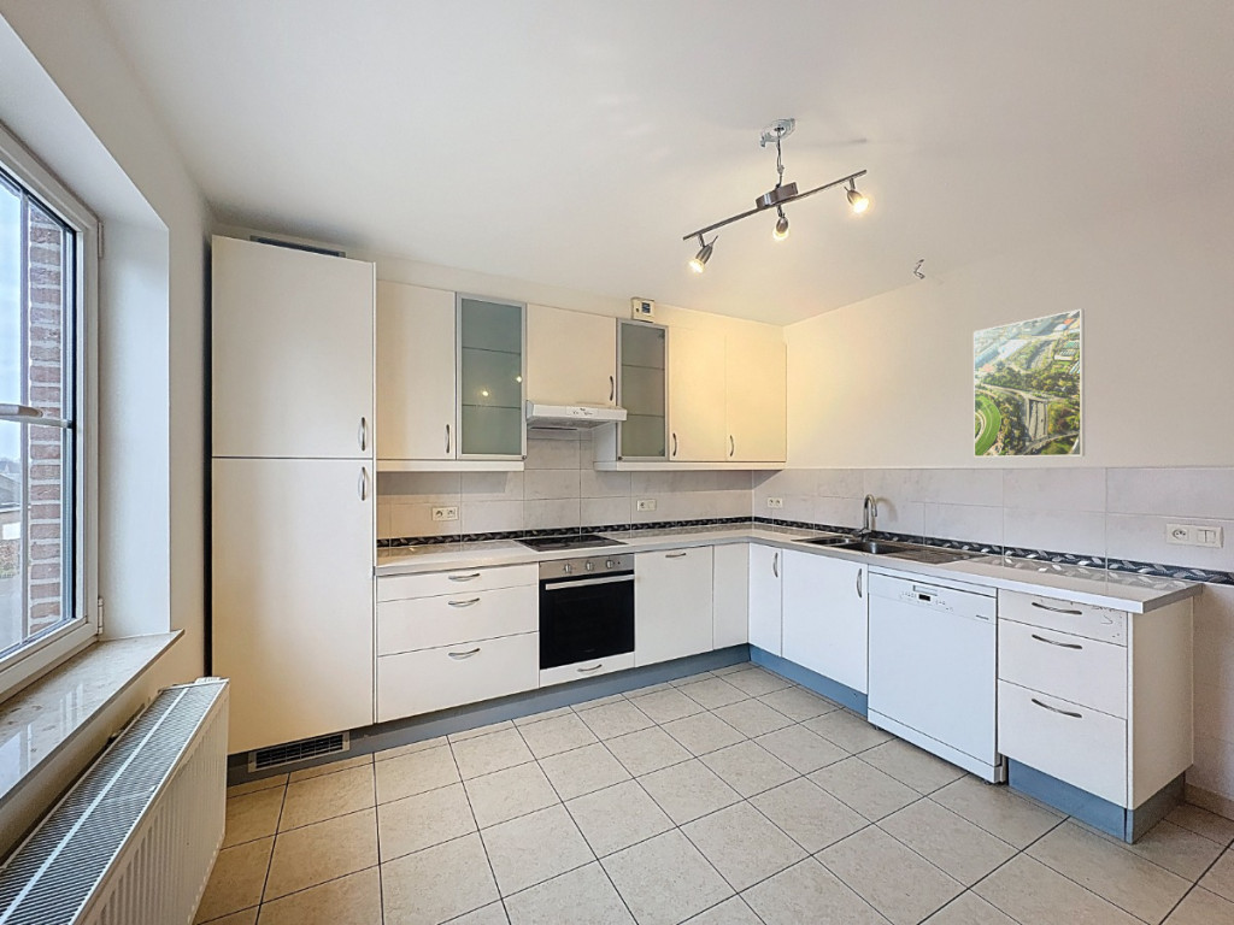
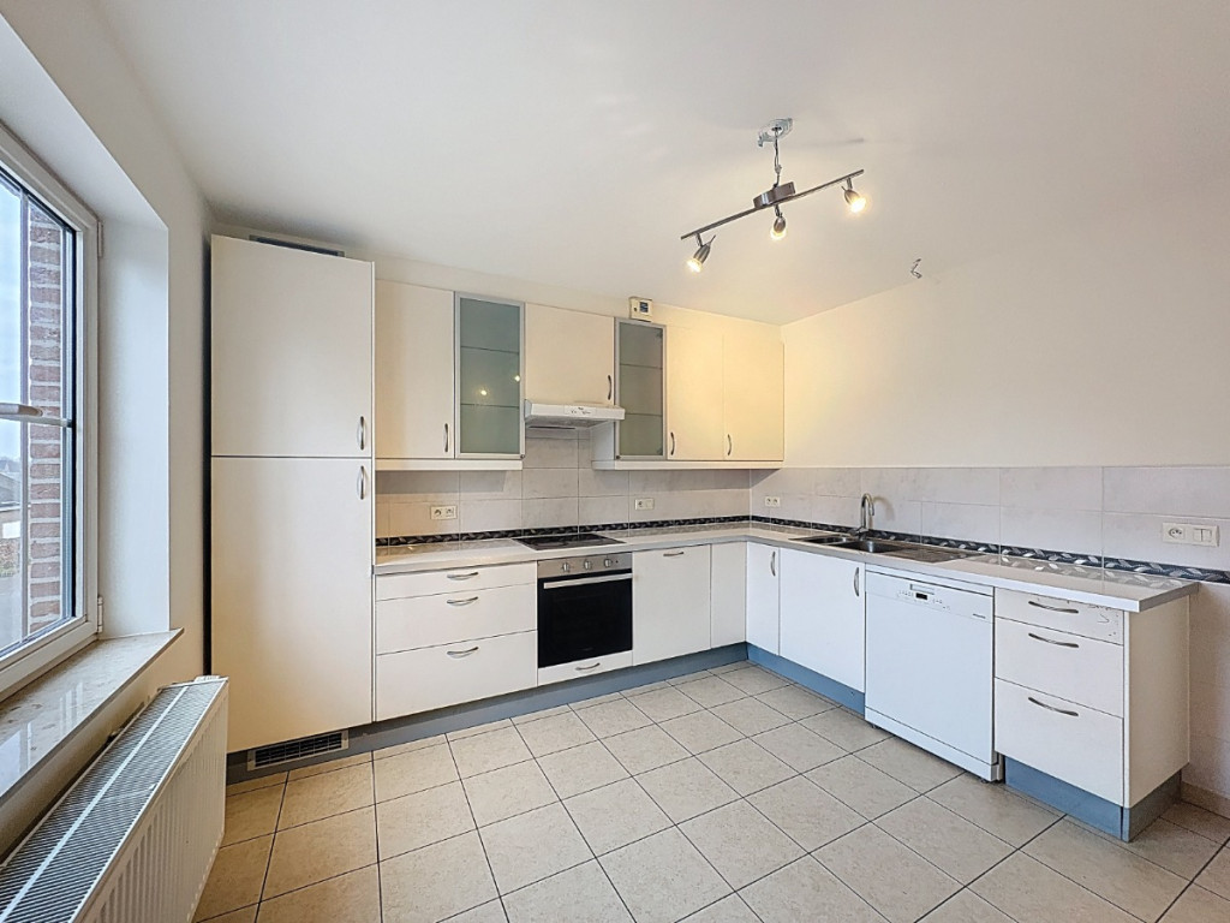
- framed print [972,308,1086,458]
